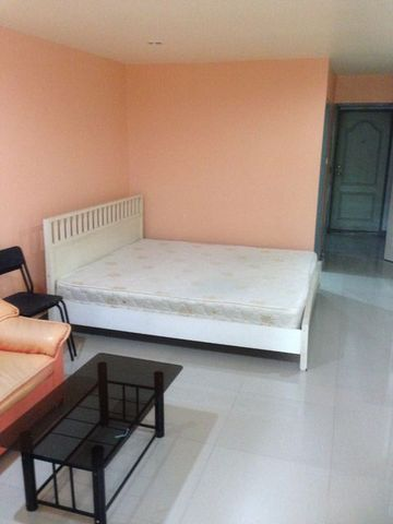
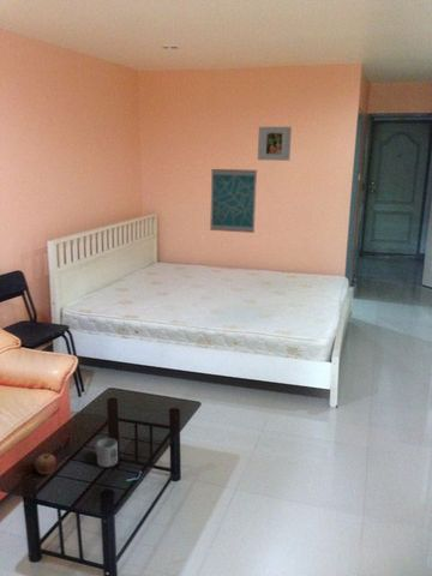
+ apple [34,452,58,475]
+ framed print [257,126,293,162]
+ mug [94,437,119,468]
+ wall art [209,168,258,234]
